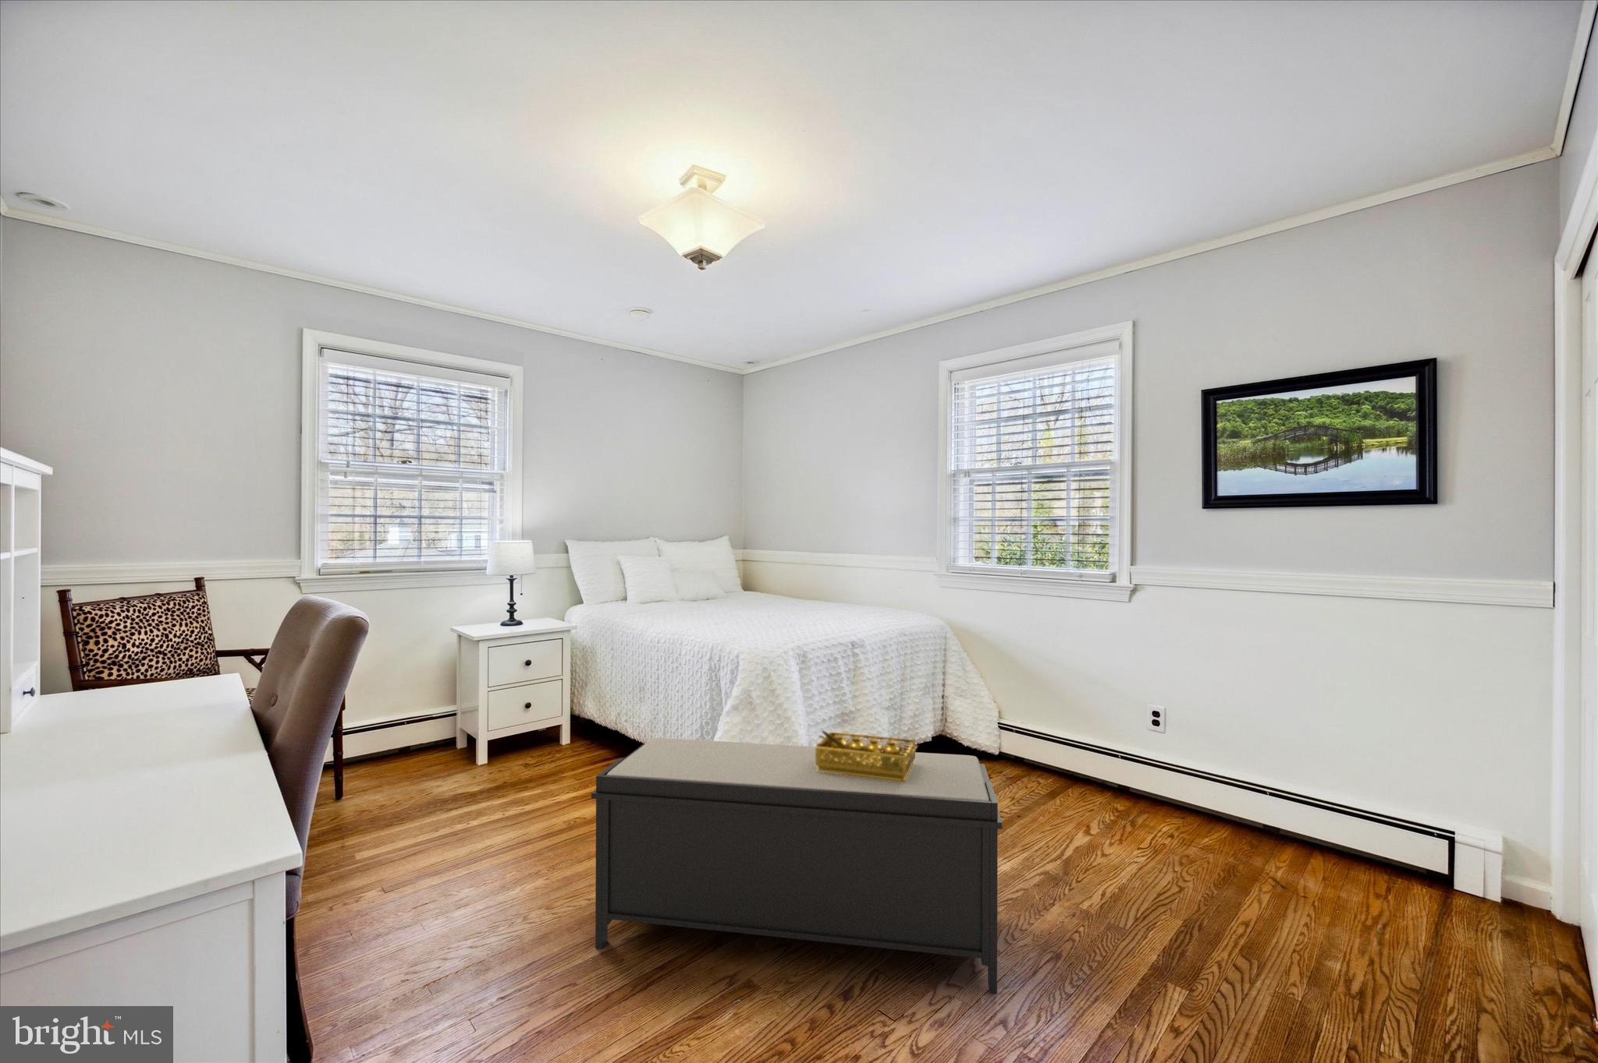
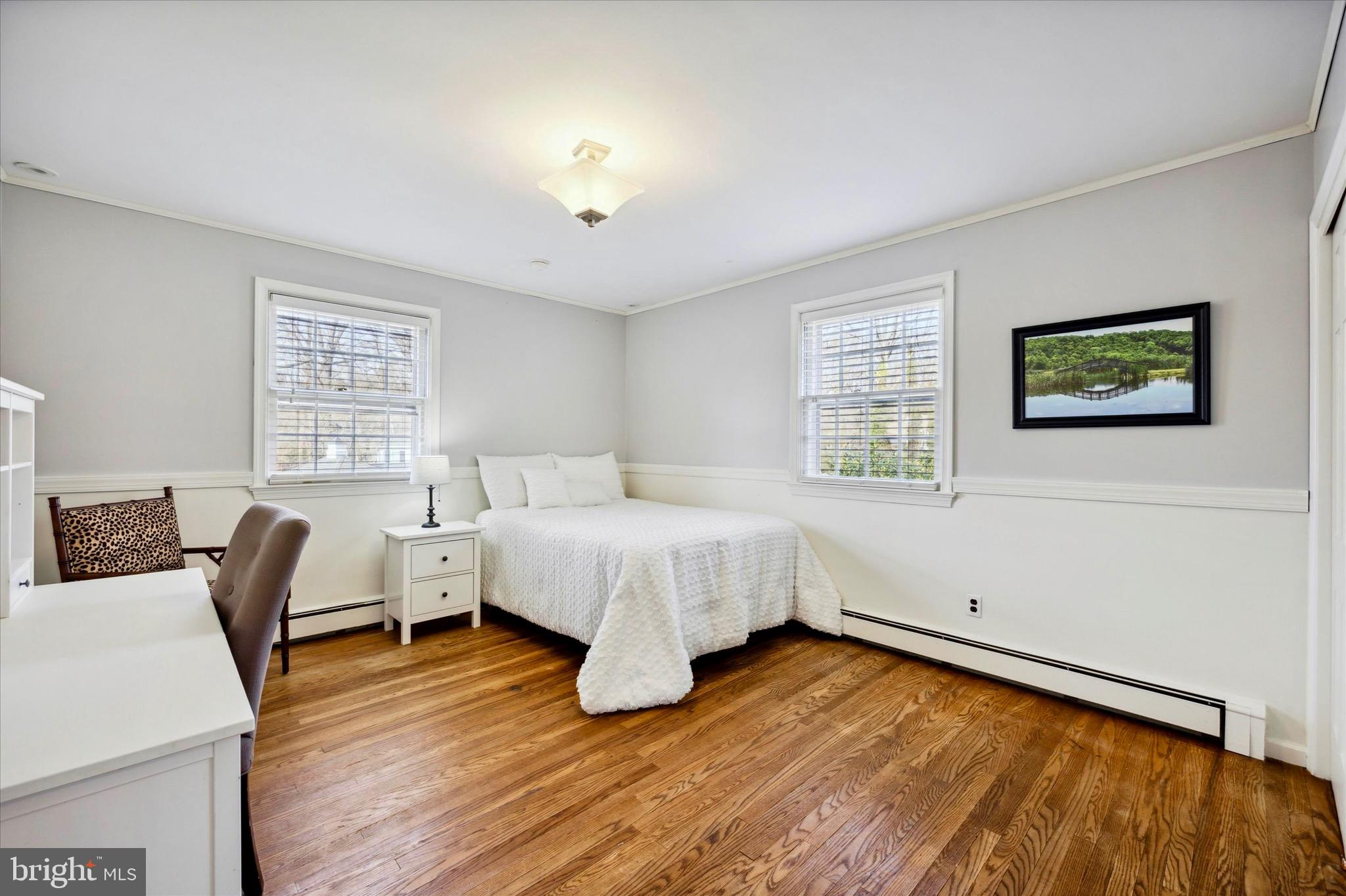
- decorative tray [814,730,919,782]
- bench [591,737,1003,995]
